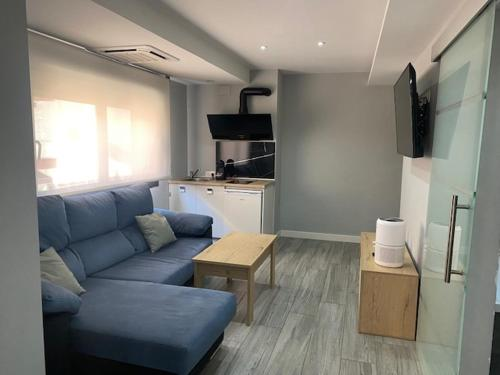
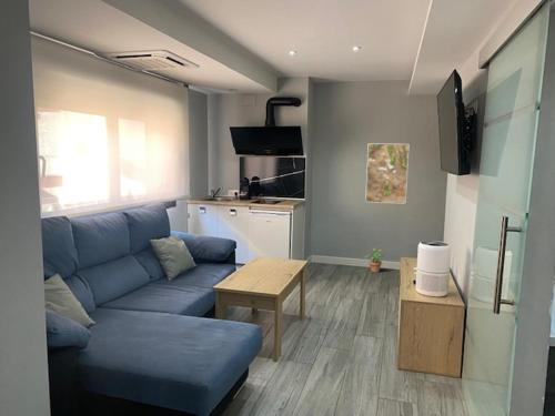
+ potted plant [364,247,384,273]
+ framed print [364,143,410,205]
